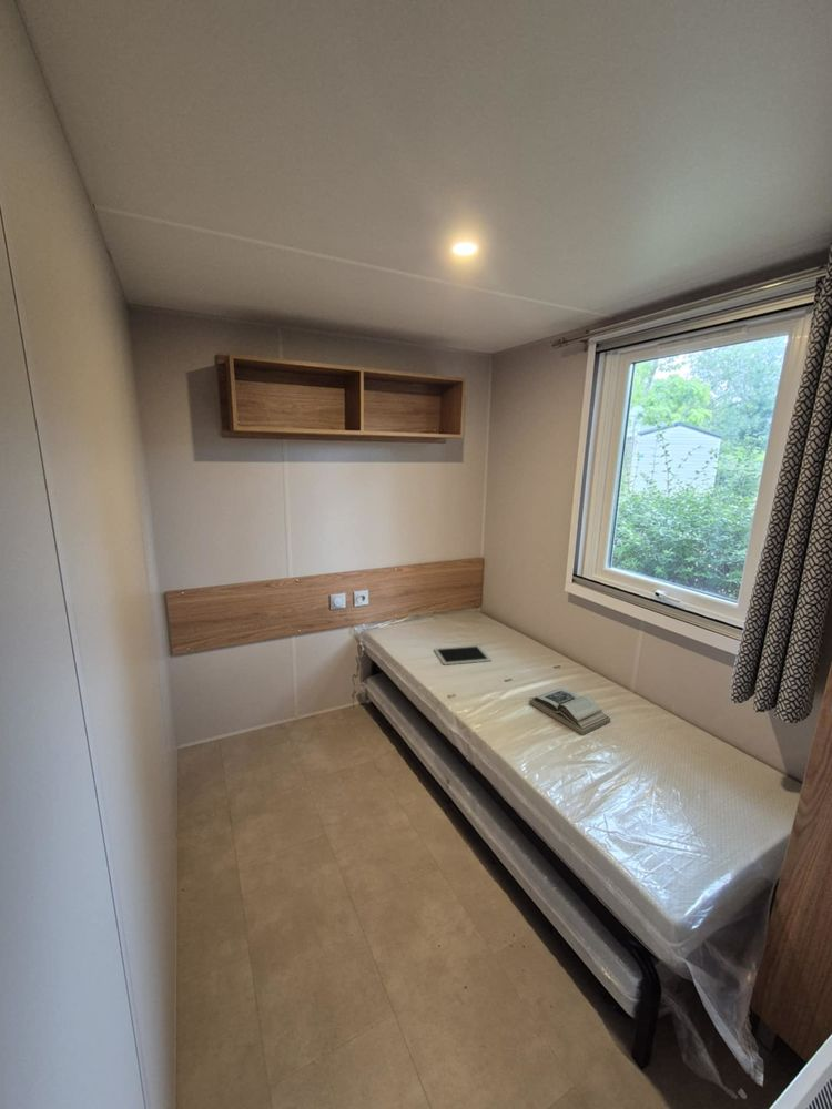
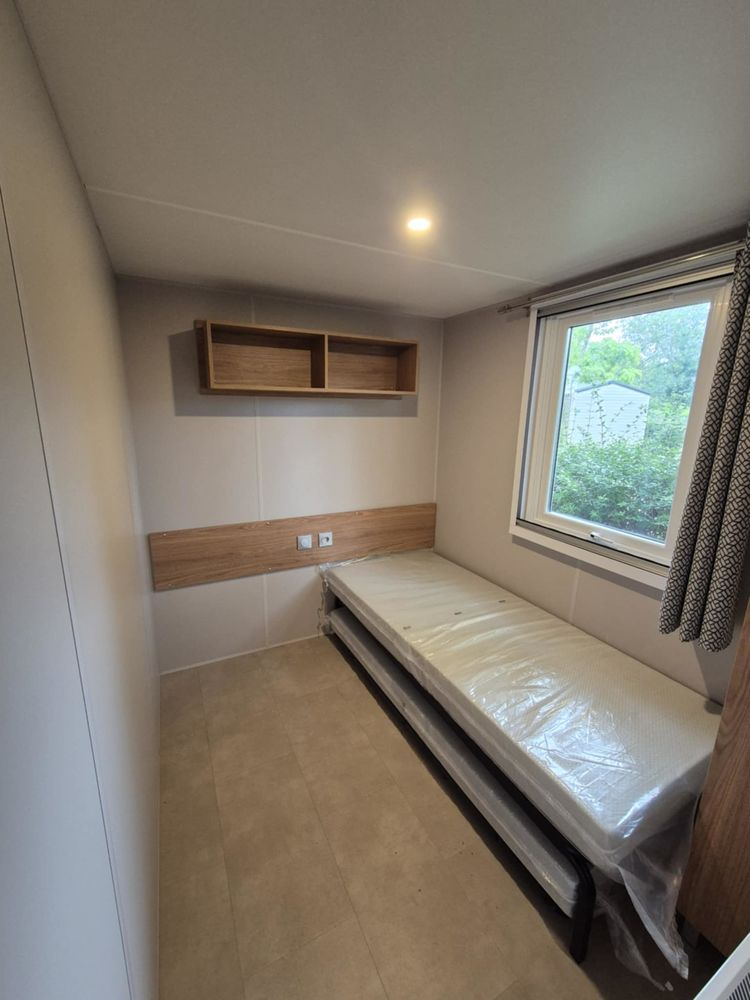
- tablet [433,644,493,665]
- book [528,688,611,736]
